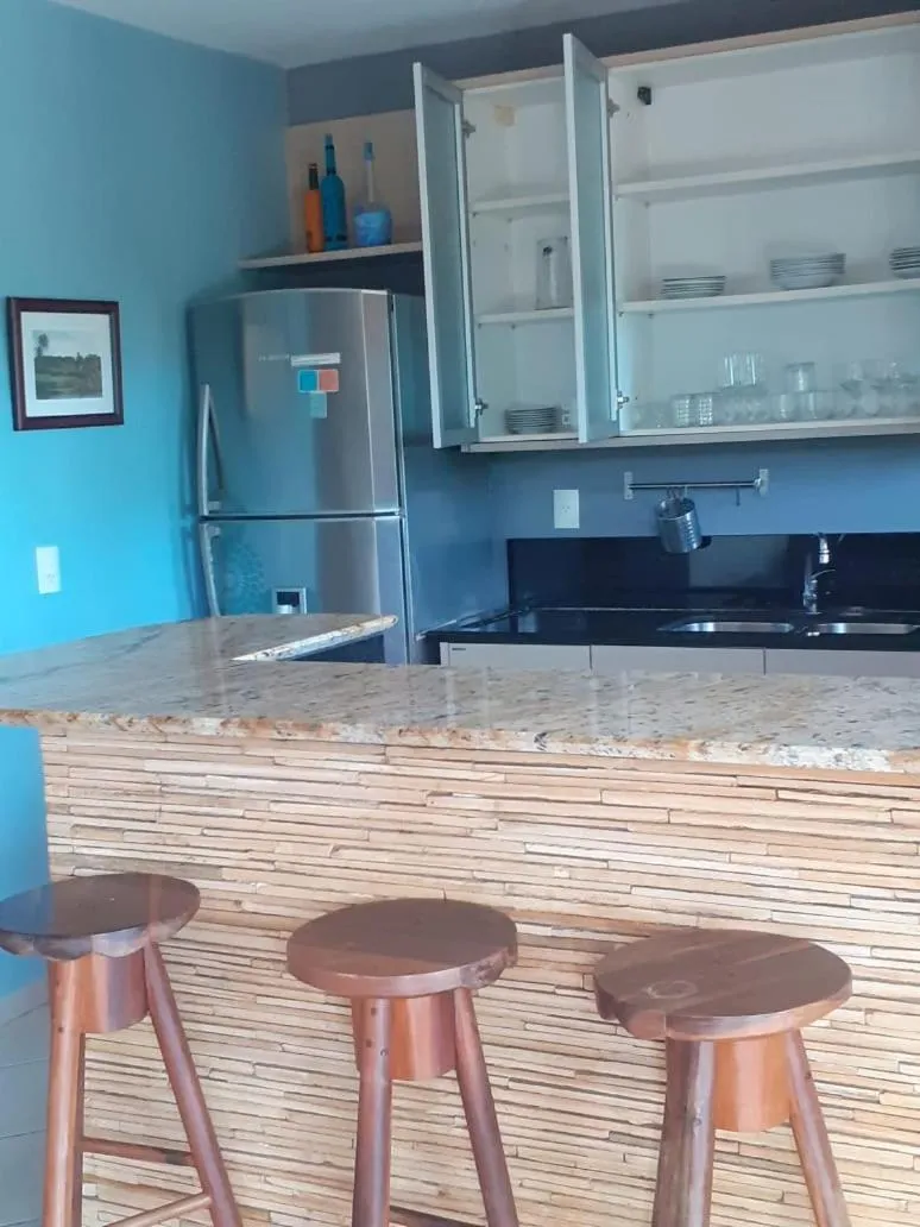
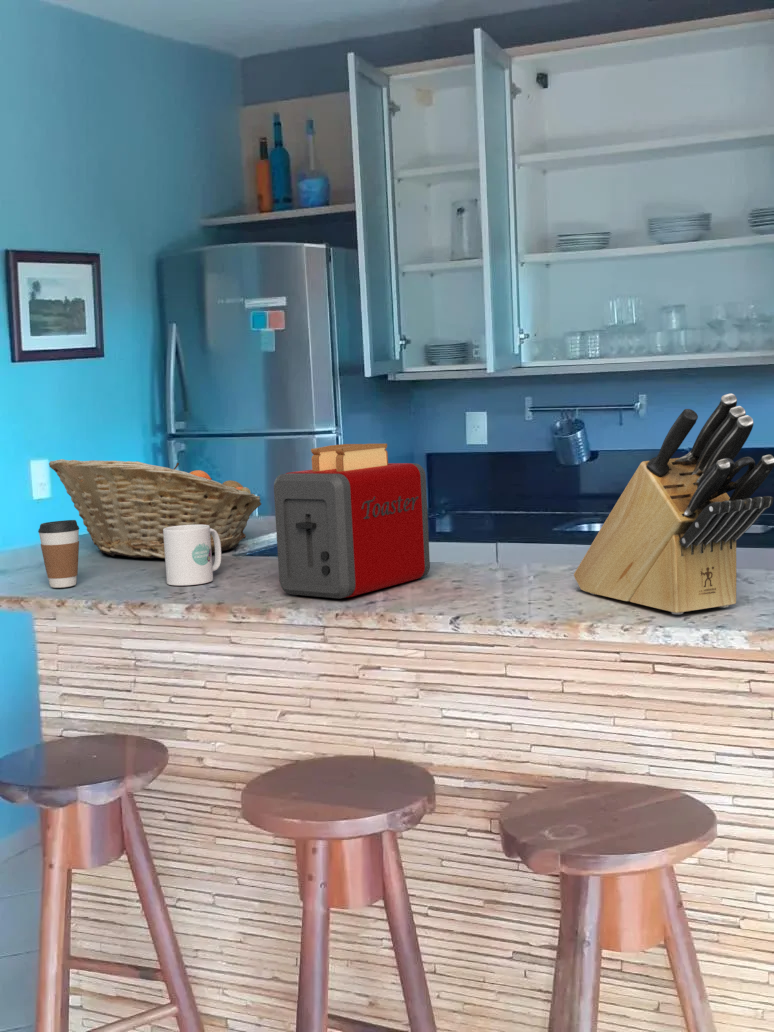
+ coffee cup [37,519,80,589]
+ knife block [573,393,774,615]
+ fruit basket [48,458,262,559]
+ toaster [273,443,431,599]
+ mug [163,525,222,587]
